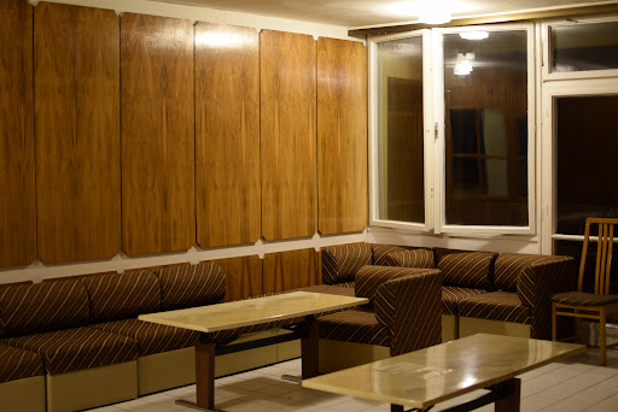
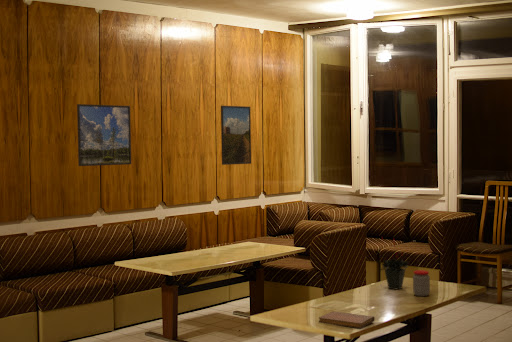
+ notebook [318,310,375,329]
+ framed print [76,103,132,167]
+ potted plant [379,236,410,291]
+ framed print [220,105,252,166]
+ jar [412,269,431,297]
